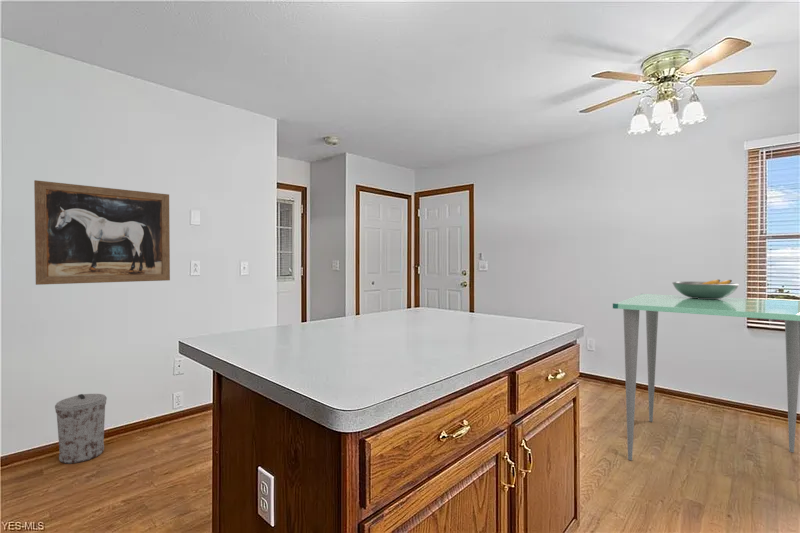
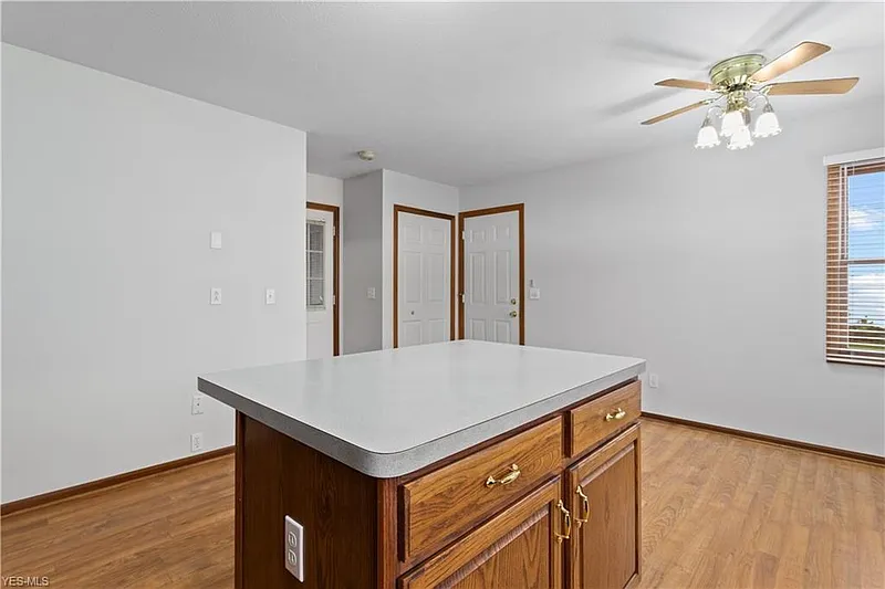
- fruit bowl [672,278,740,299]
- wall art [33,179,171,286]
- dining table [612,293,800,461]
- trash can [54,393,108,464]
